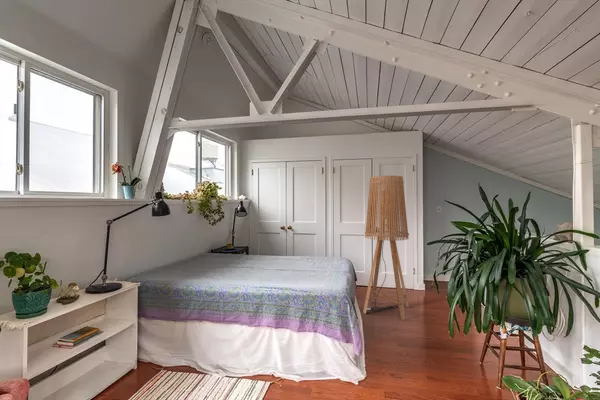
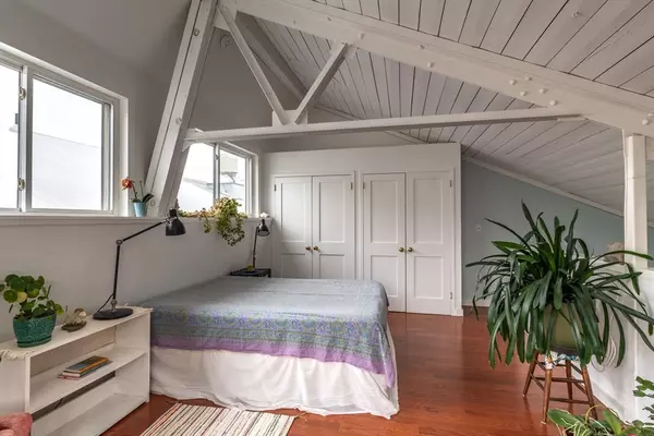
- floor lamp [362,175,410,321]
